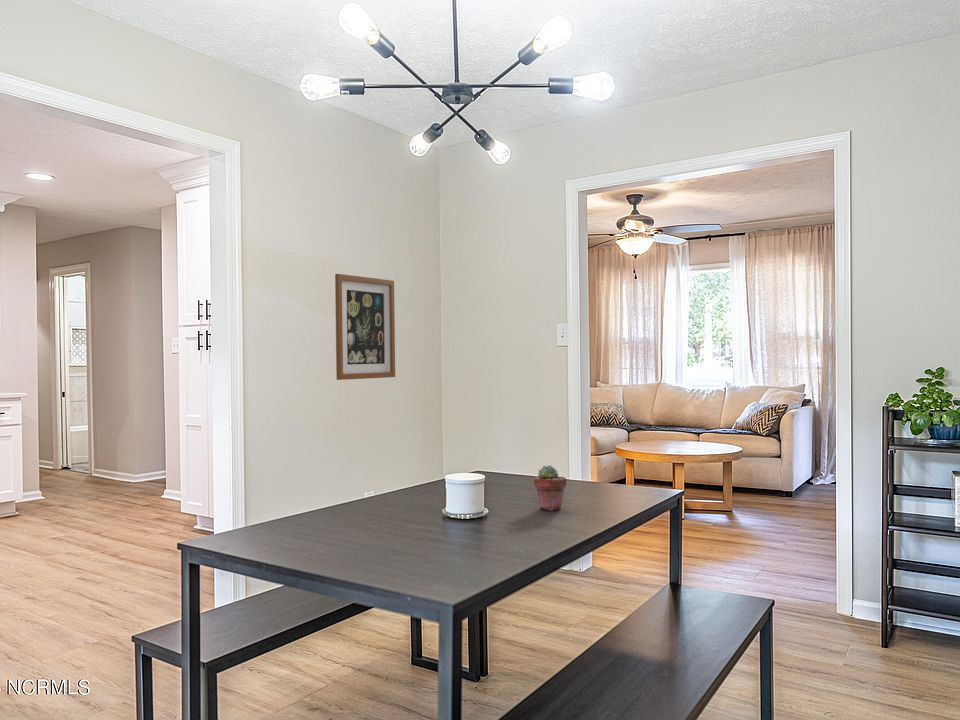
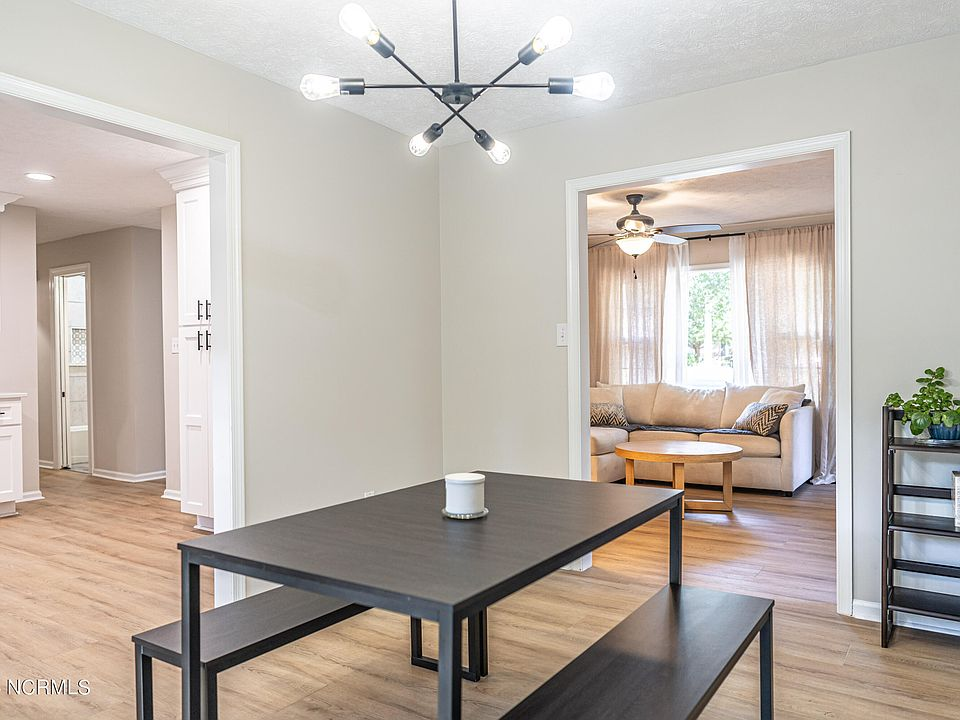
- wall art [334,273,396,381]
- potted succulent [533,465,568,512]
